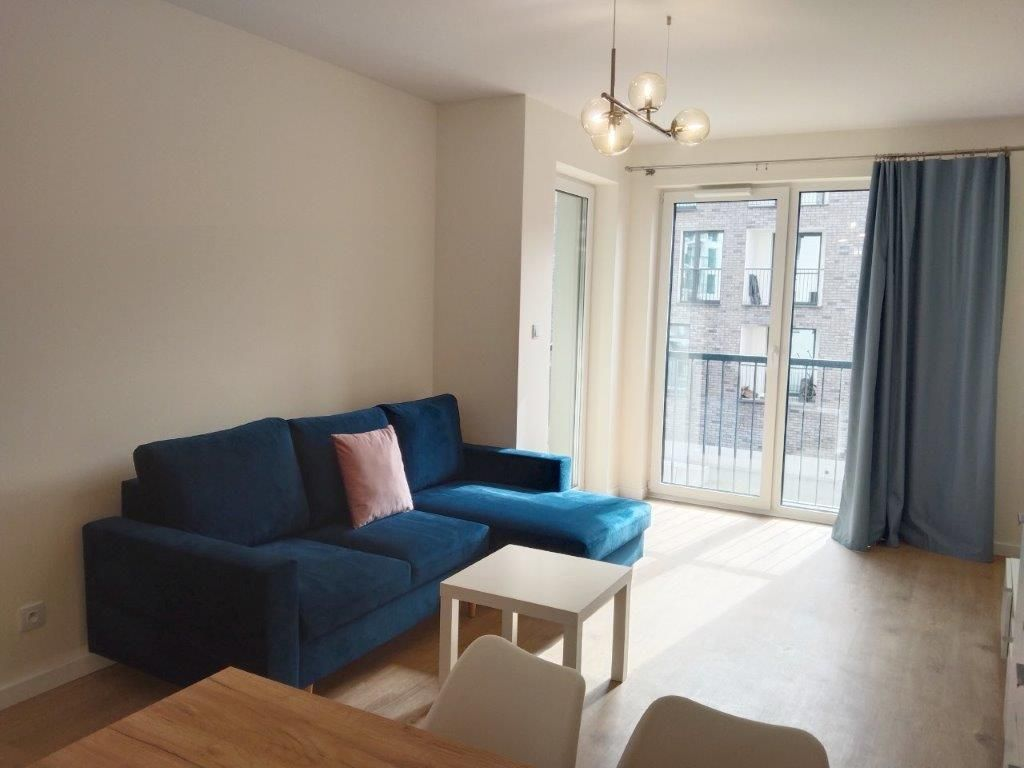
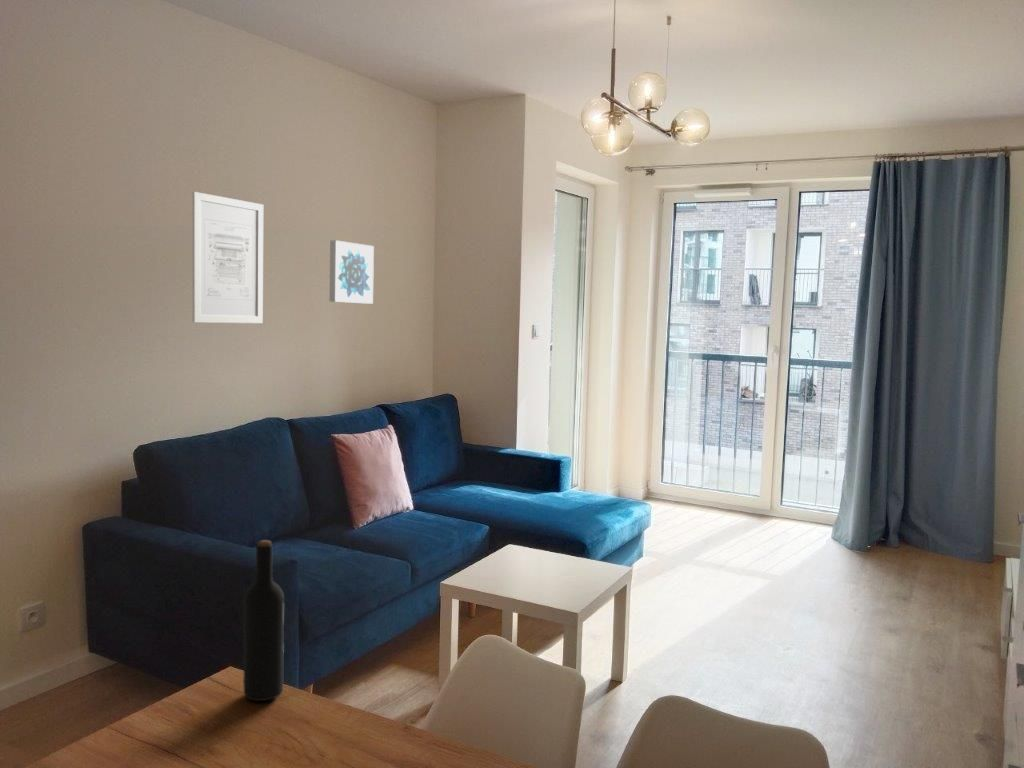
+ wall art [192,191,264,324]
+ wall art [328,239,375,305]
+ wine bottle [243,539,285,702]
